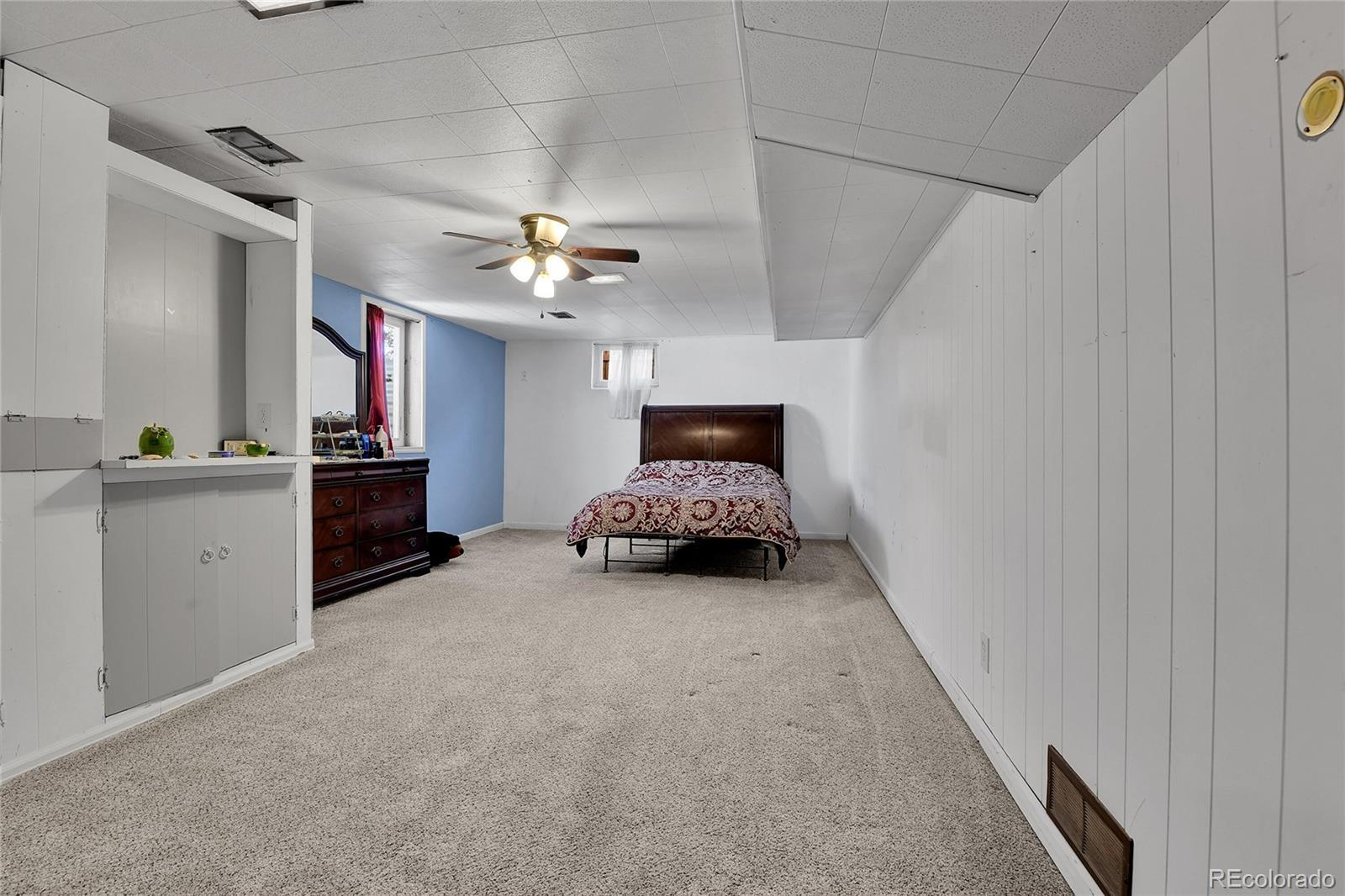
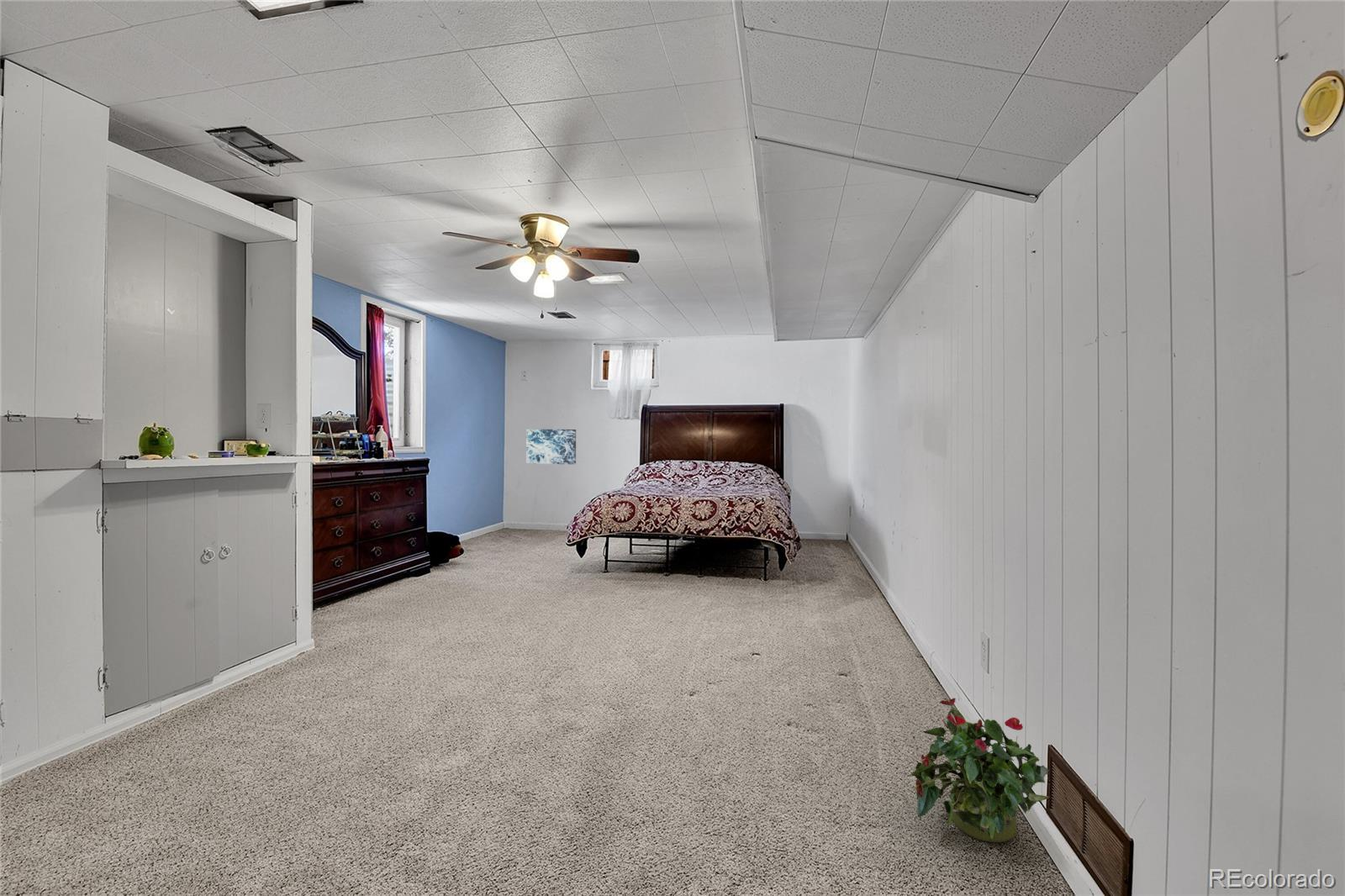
+ potted plant [910,698,1051,843]
+ wall art [525,429,577,466]
